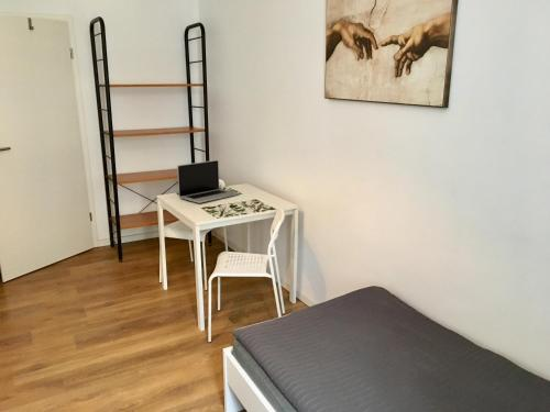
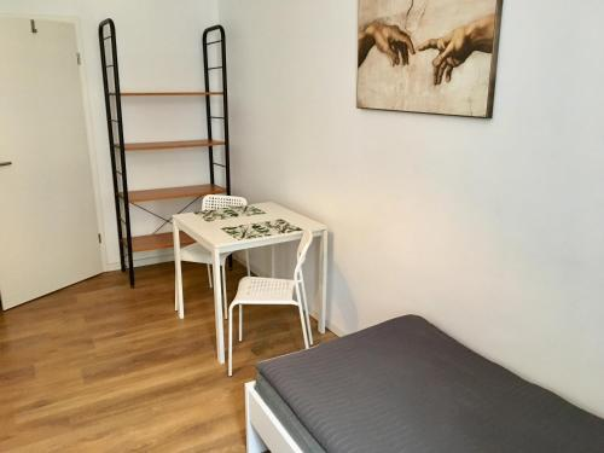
- laptop [176,159,240,204]
